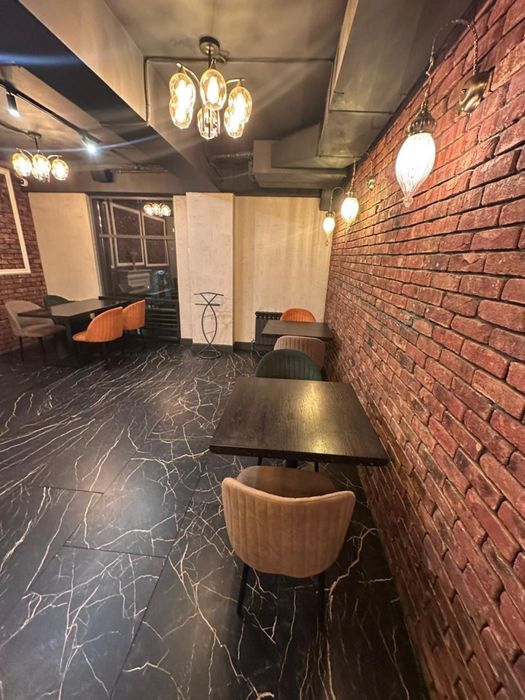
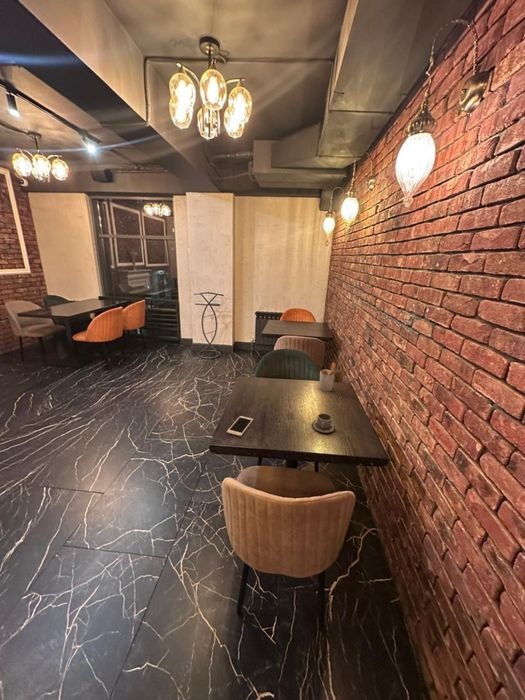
+ utensil holder [318,362,344,393]
+ cell phone [226,415,254,437]
+ cup [311,412,337,434]
